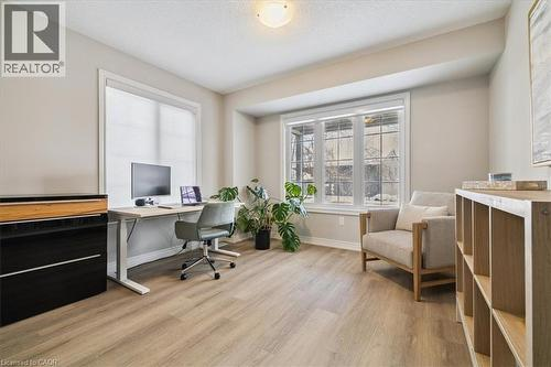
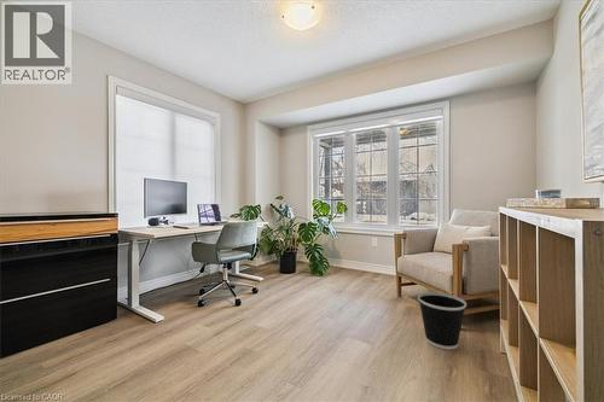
+ wastebasket [417,291,467,351]
